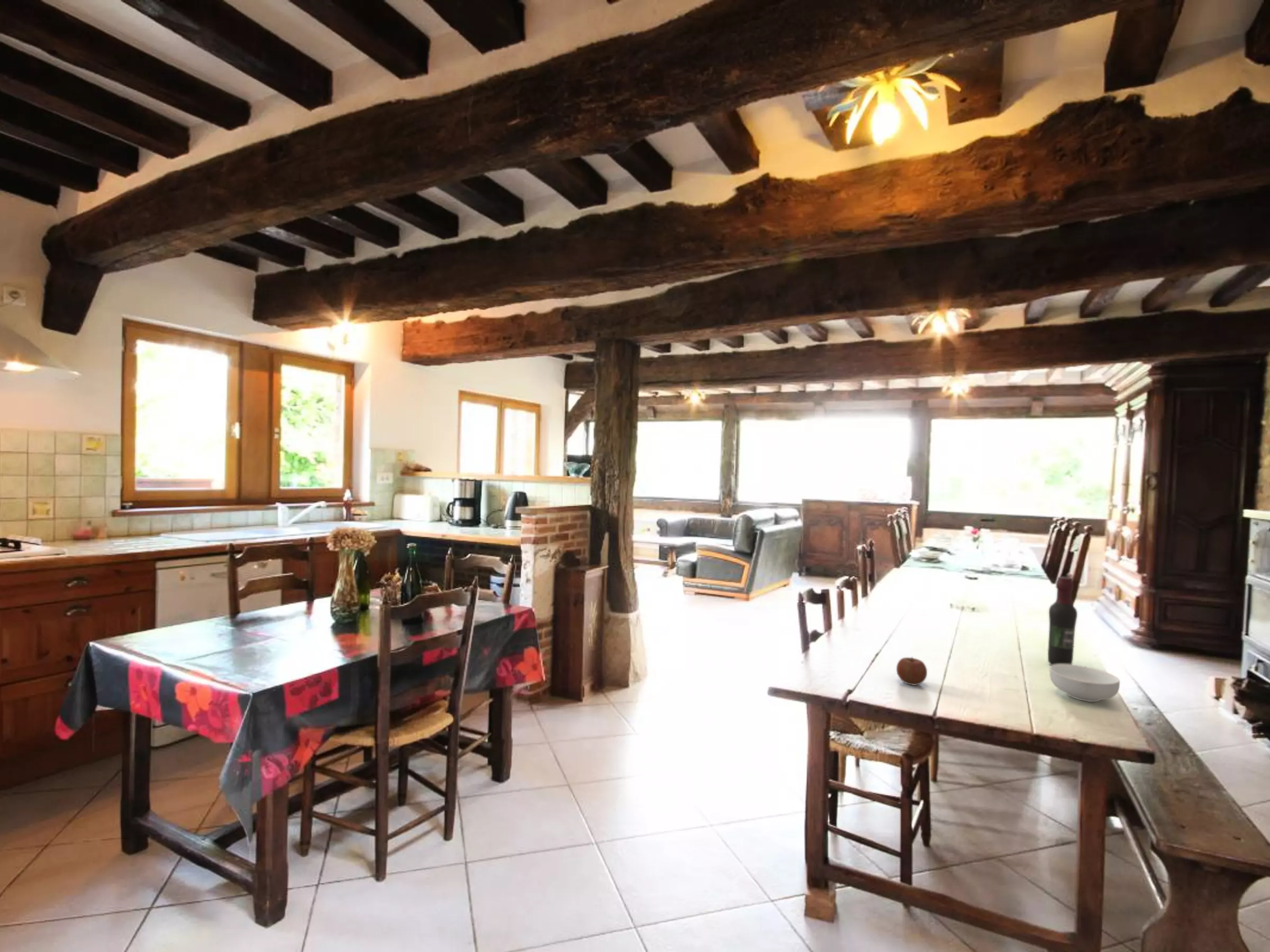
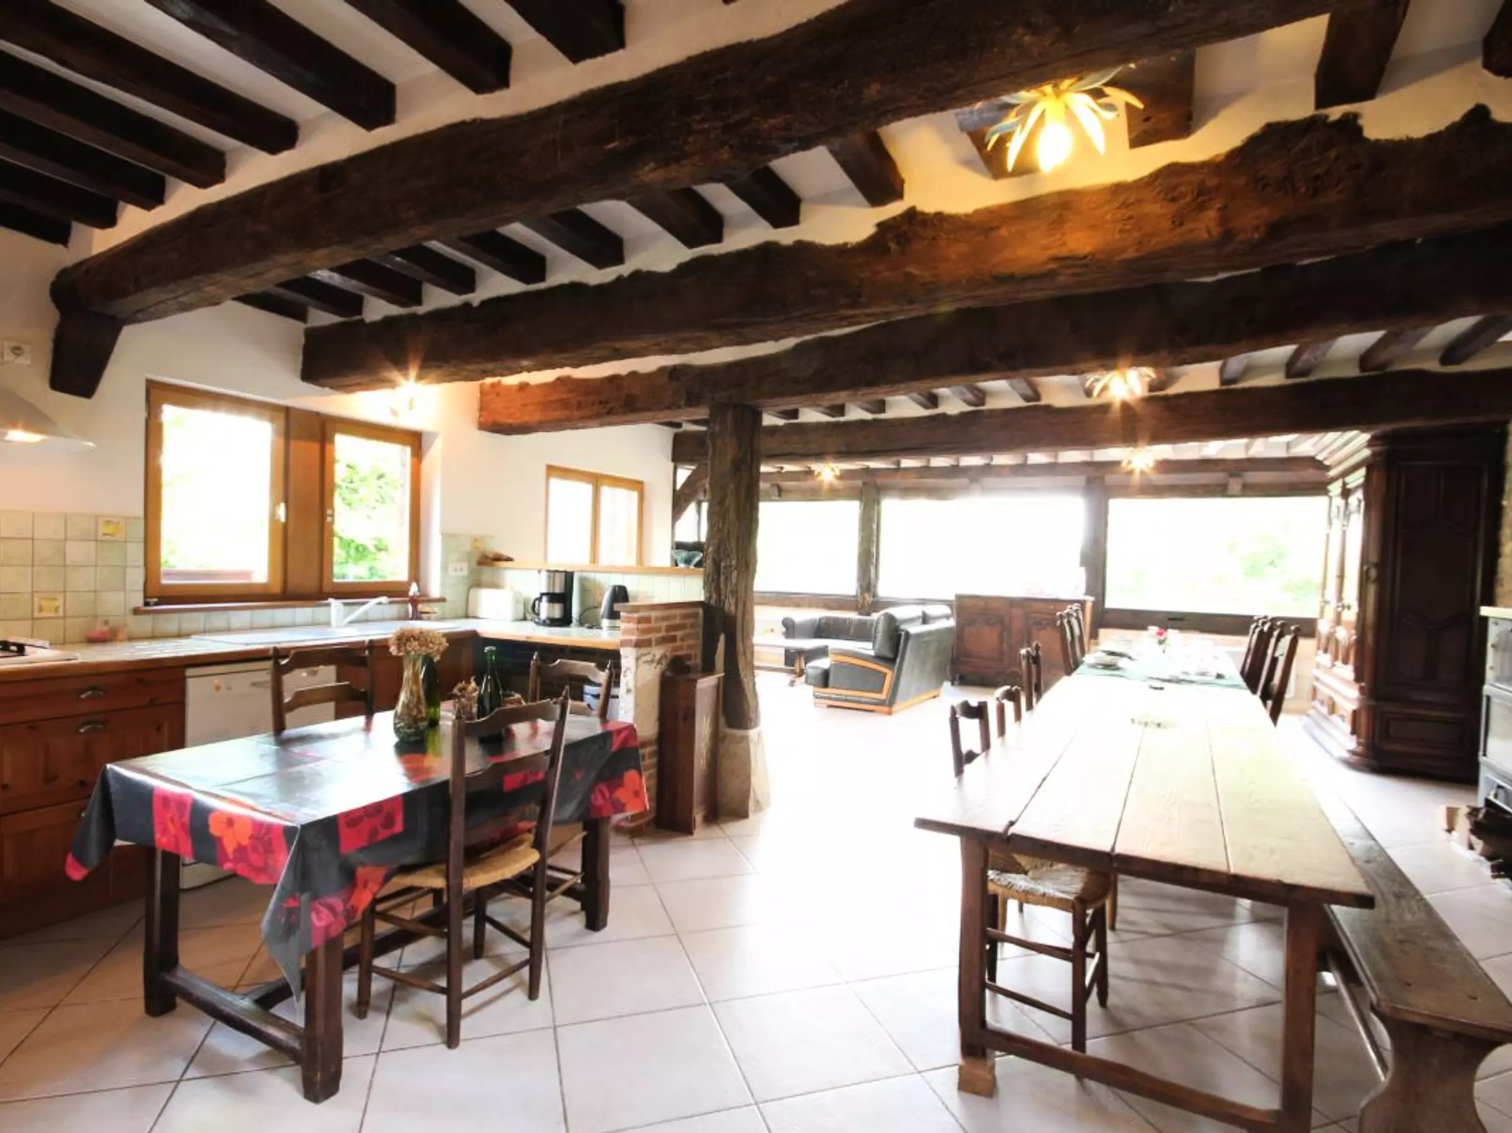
- cereal bowl [1049,664,1120,702]
- wine bottle [1047,576,1078,666]
- apple [896,656,928,686]
